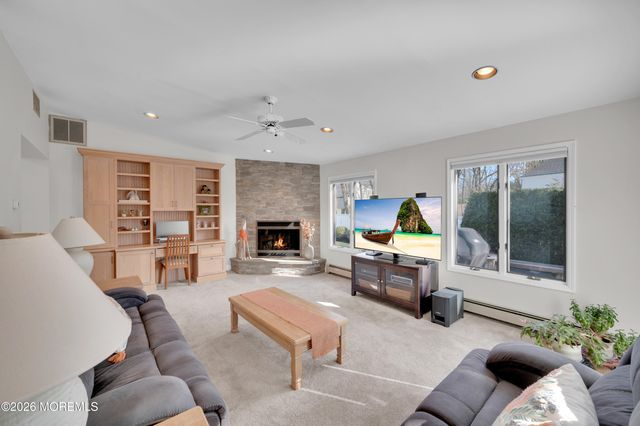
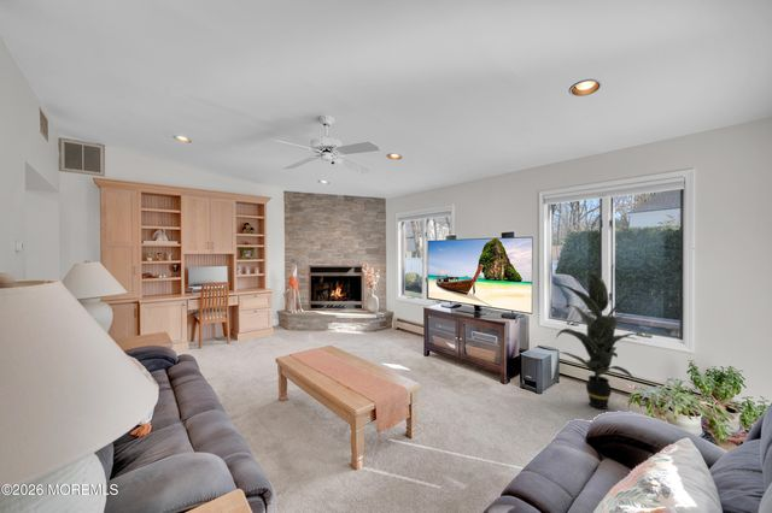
+ indoor plant [555,273,638,411]
